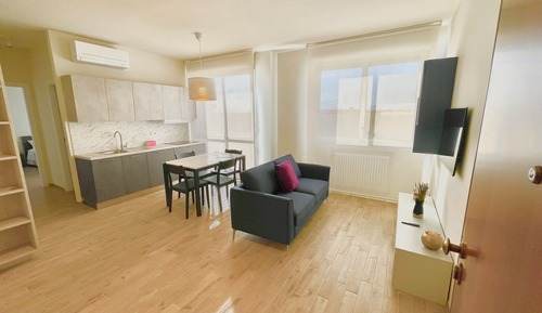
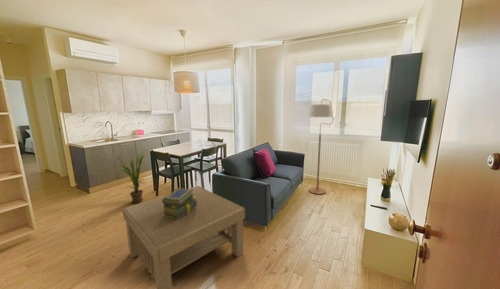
+ stack of books [162,187,197,220]
+ coffee table [121,185,246,289]
+ floor lamp [307,98,335,195]
+ house plant [113,149,147,204]
